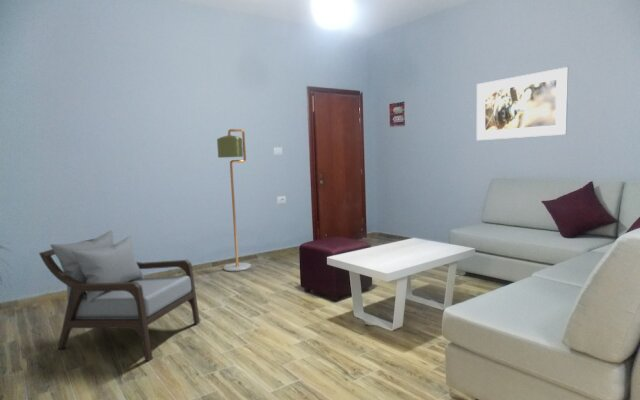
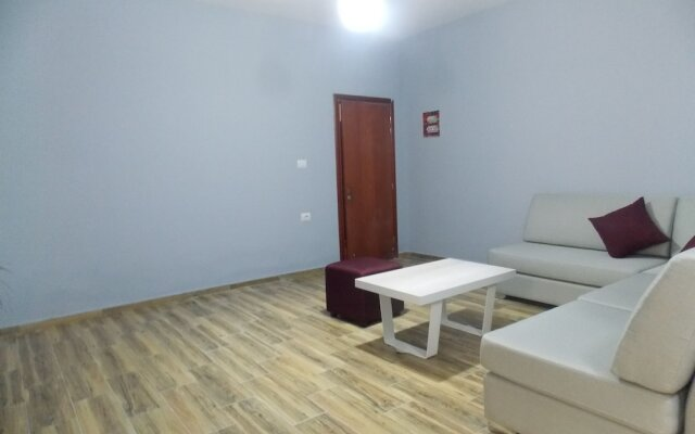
- armchair [38,229,201,362]
- floor lamp [216,128,252,272]
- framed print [476,66,569,141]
